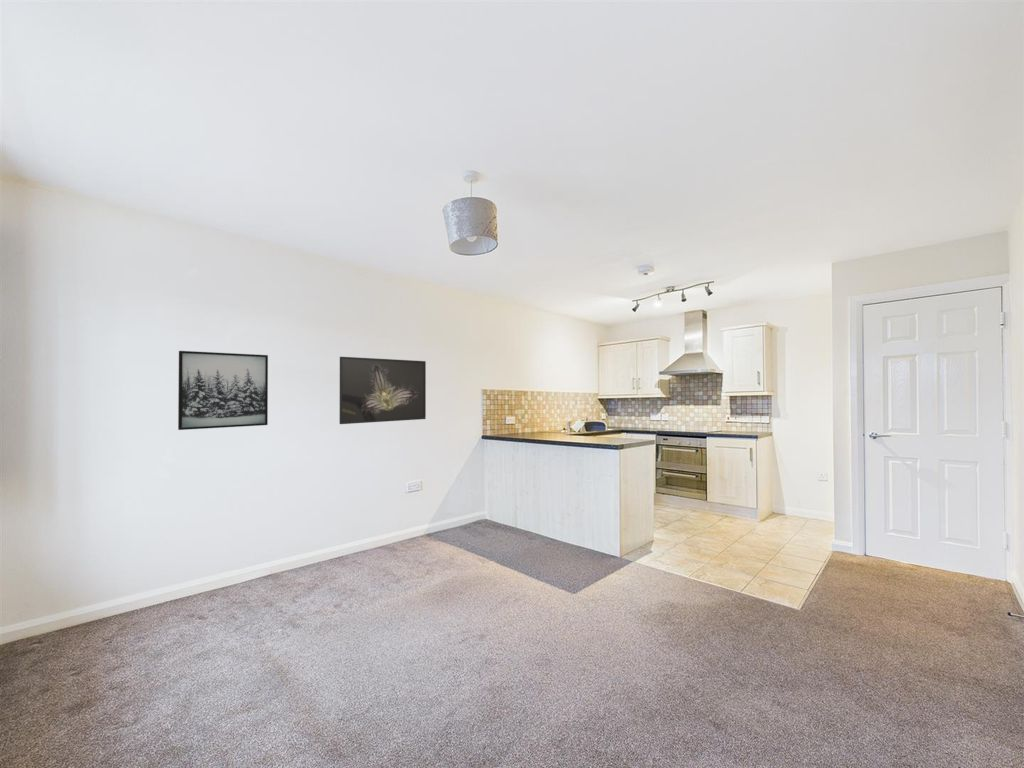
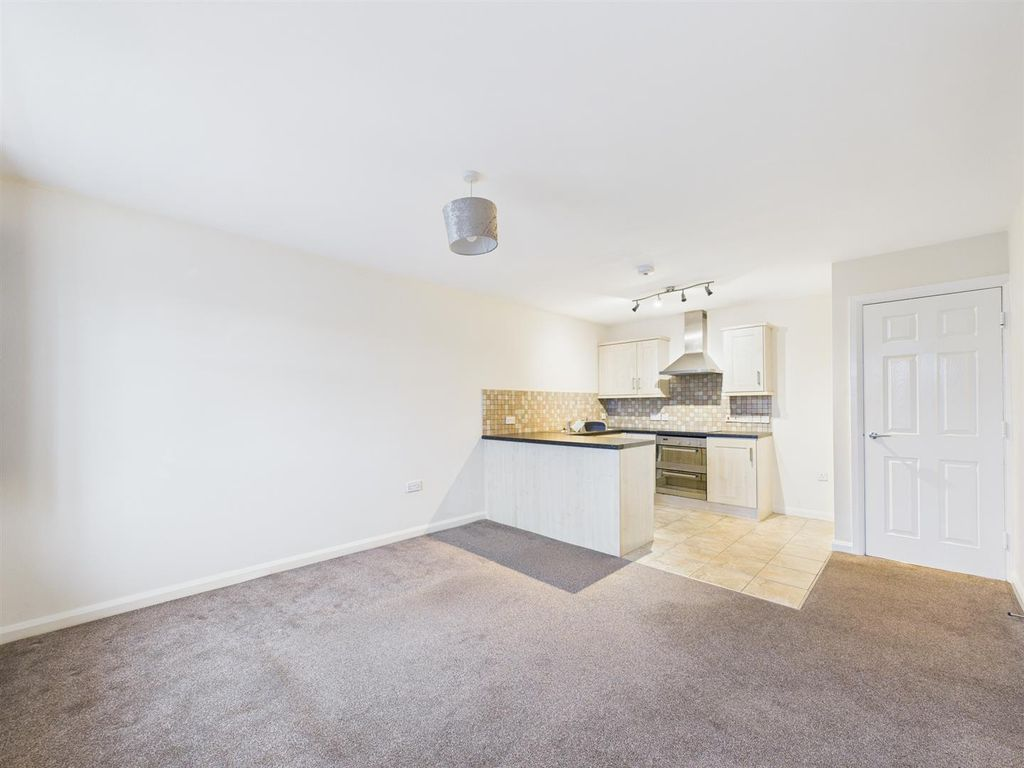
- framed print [339,356,427,425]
- wall art [177,350,269,431]
